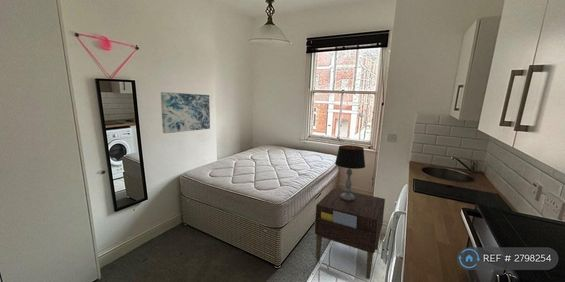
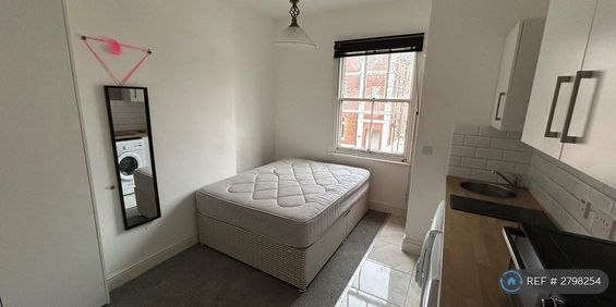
- table lamp [334,144,366,201]
- nightstand [314,187,386,280]
- wall art [160,91,211,134]
